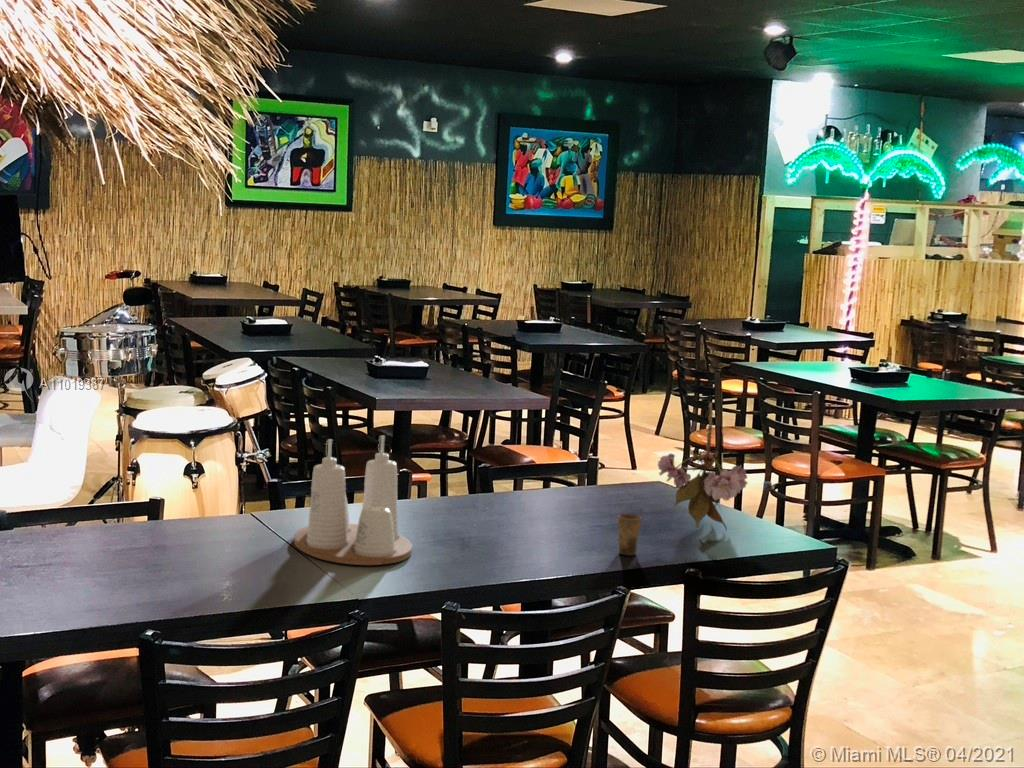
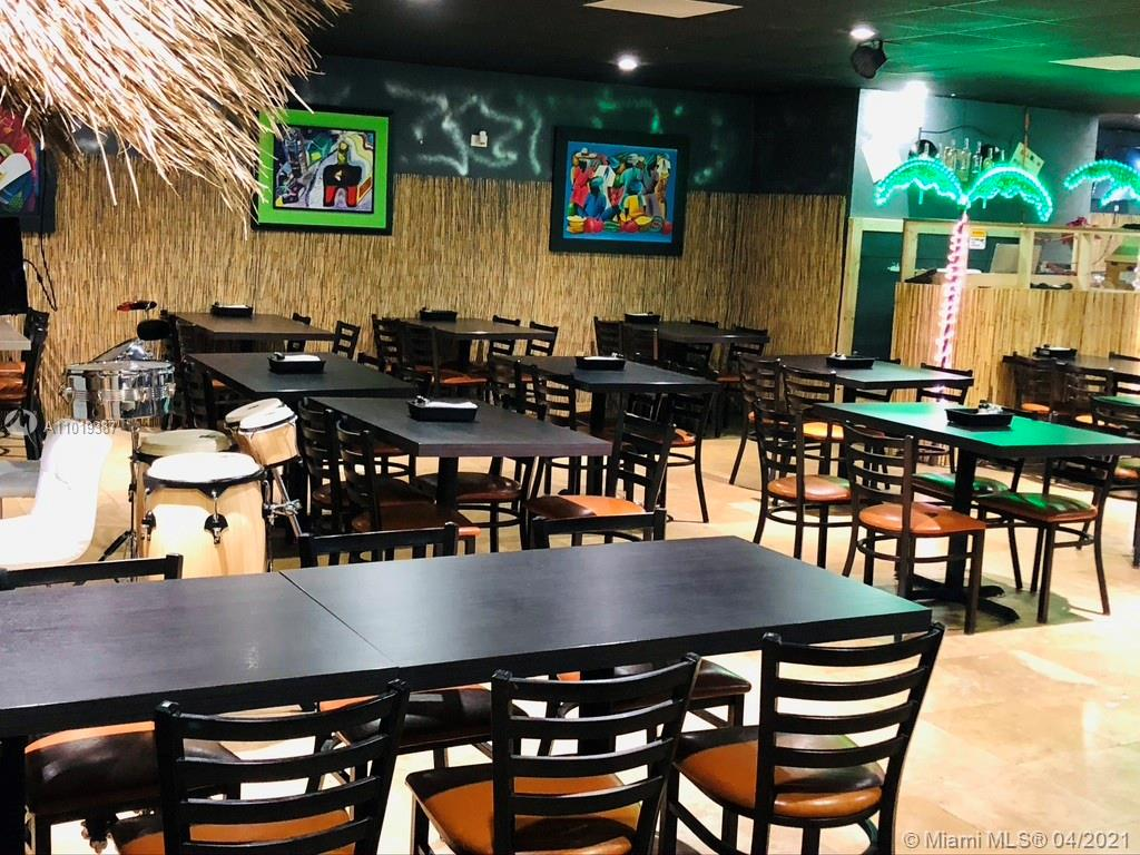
- condiment set [293,435,413,566]
- flower [657,402,773,534]
- cup [617,507,644,556]
